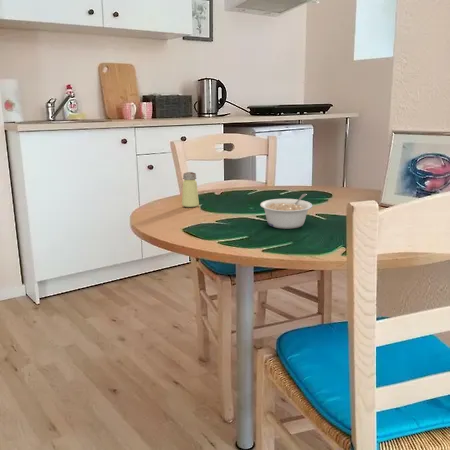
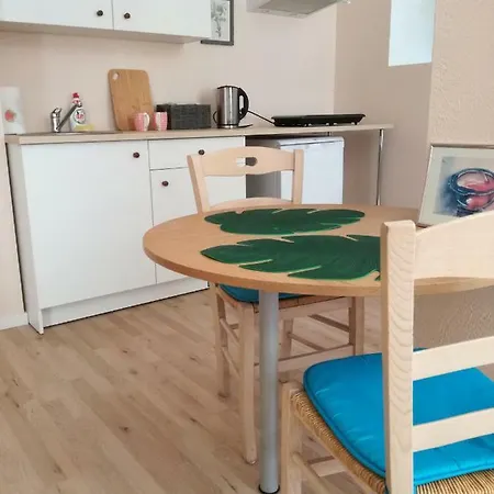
- saltshaker [181,171,200,208]
- legume [259,193,313,230]
